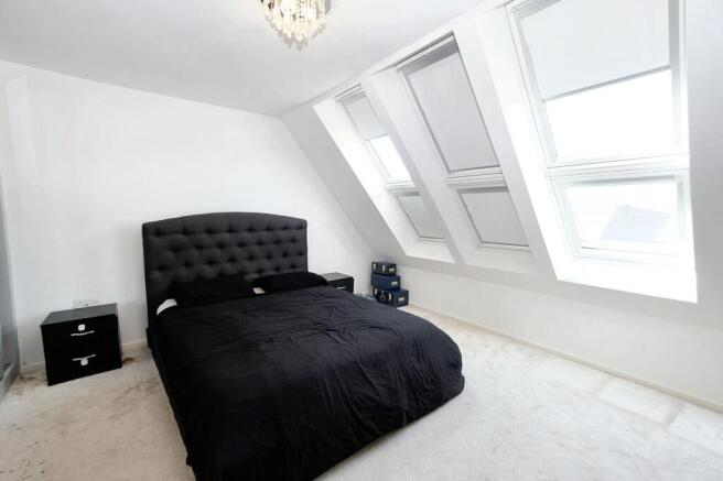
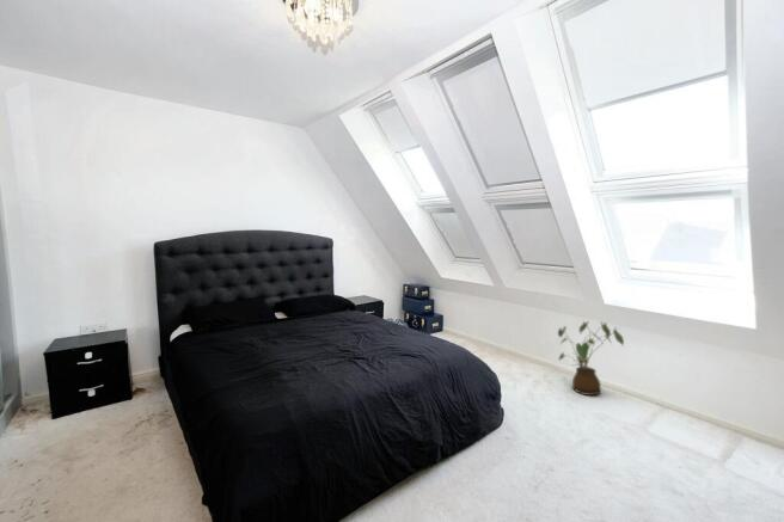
+ house plant [557,320,625,397]
